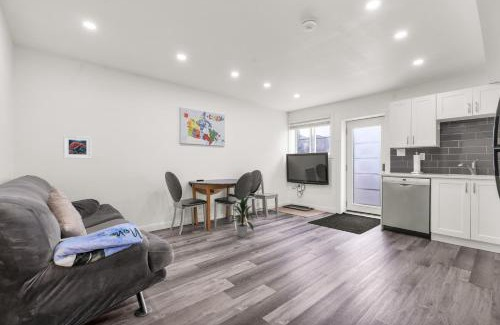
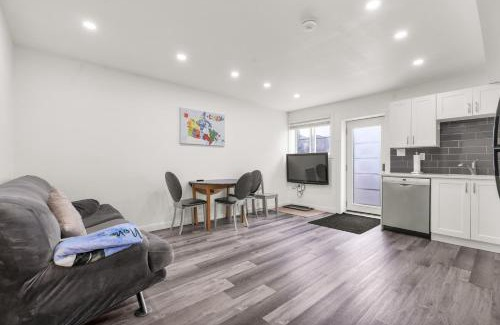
- indoor plant [226,195,256,238]
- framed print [62,134,92,160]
